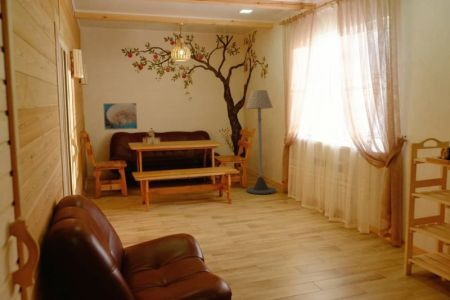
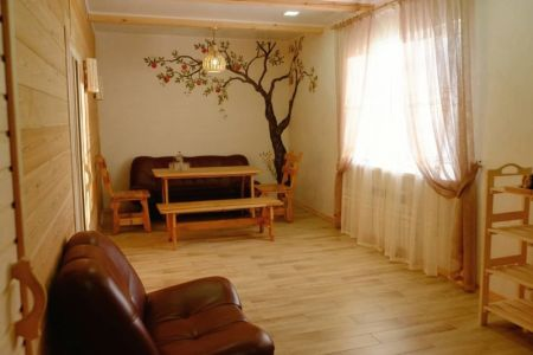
- floor lamp [245,89,277,195]
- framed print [102,102,138,131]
